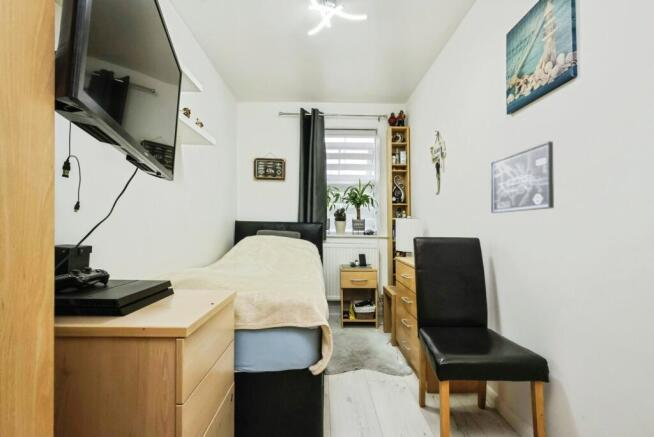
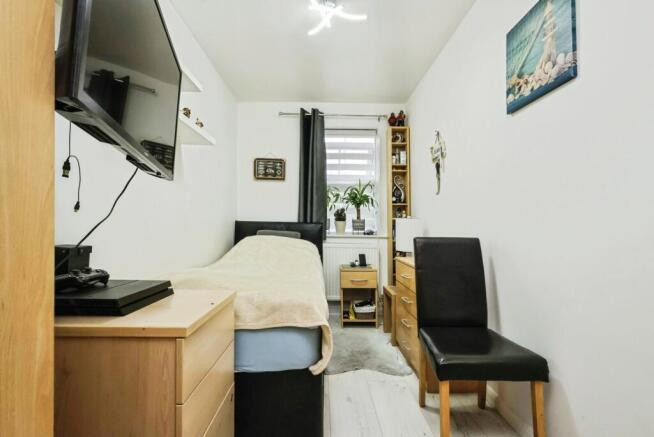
- wall art [490,140,555,214]
